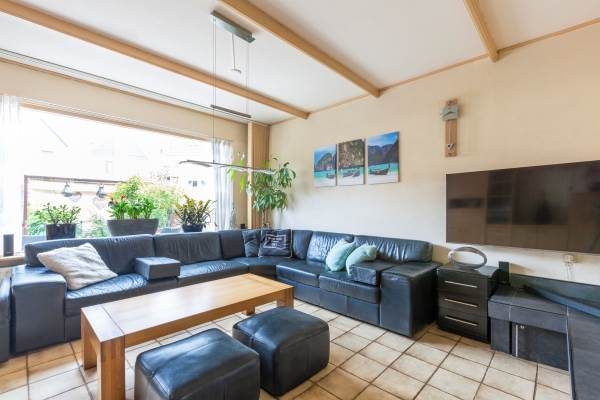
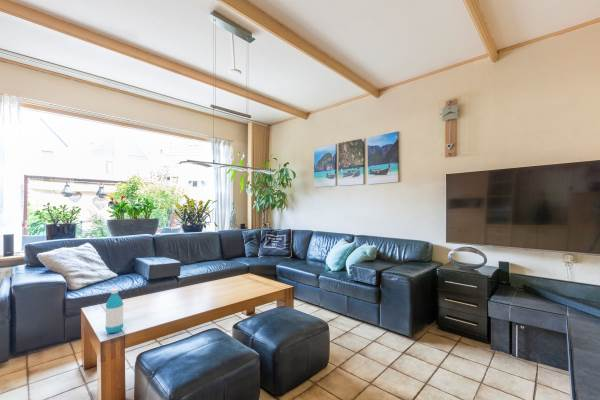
+ water bottle [105,288,124,334]
